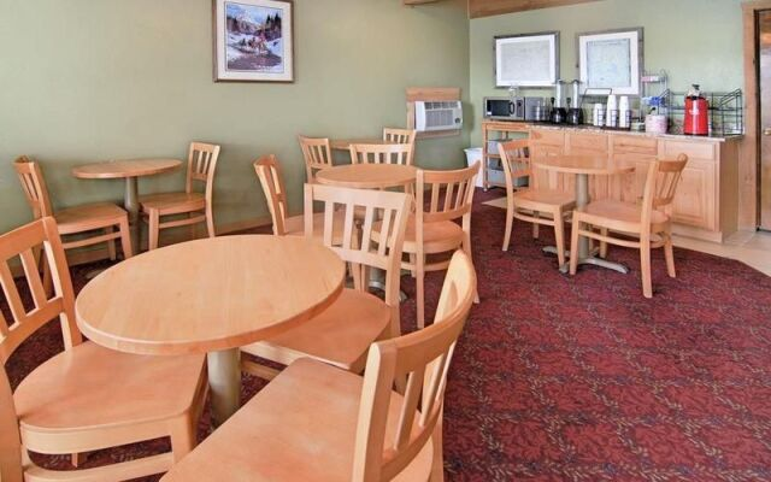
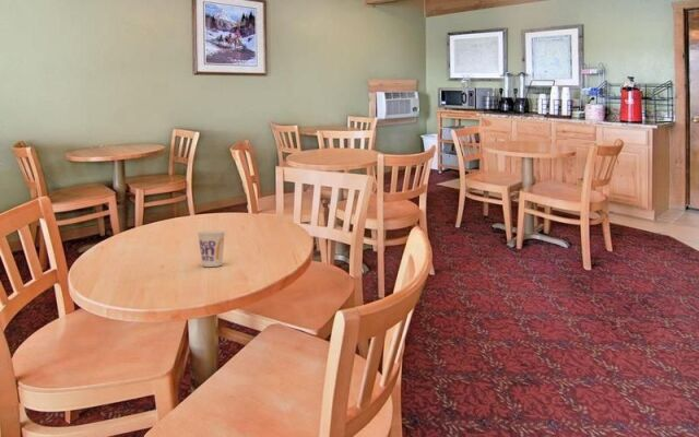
+ cup [197,229,226,268]
